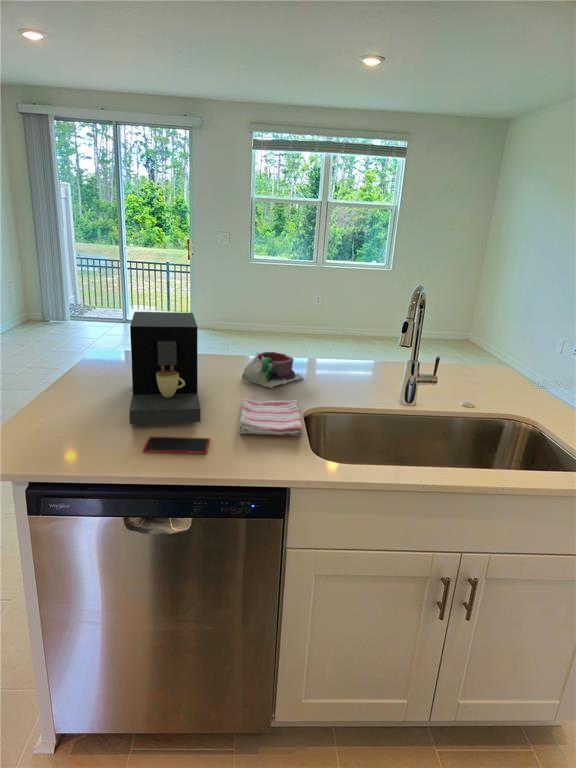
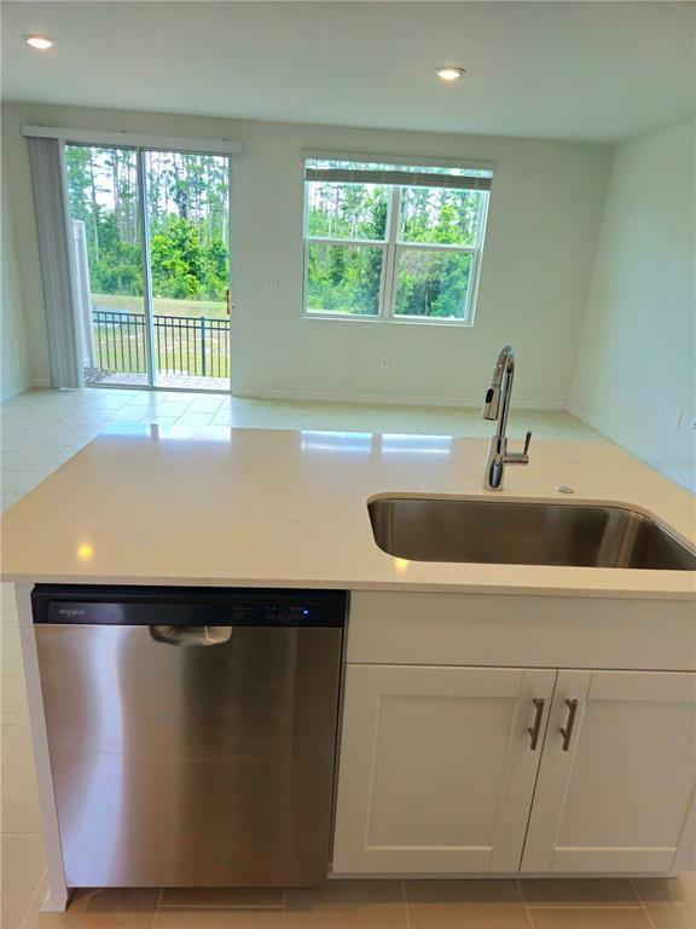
- coffee maker [128,311,202,426]
- cup and saucer [241,351,305,390]
- dish towel [238,398,304,437]
- smartphone [141,435,211,455]
